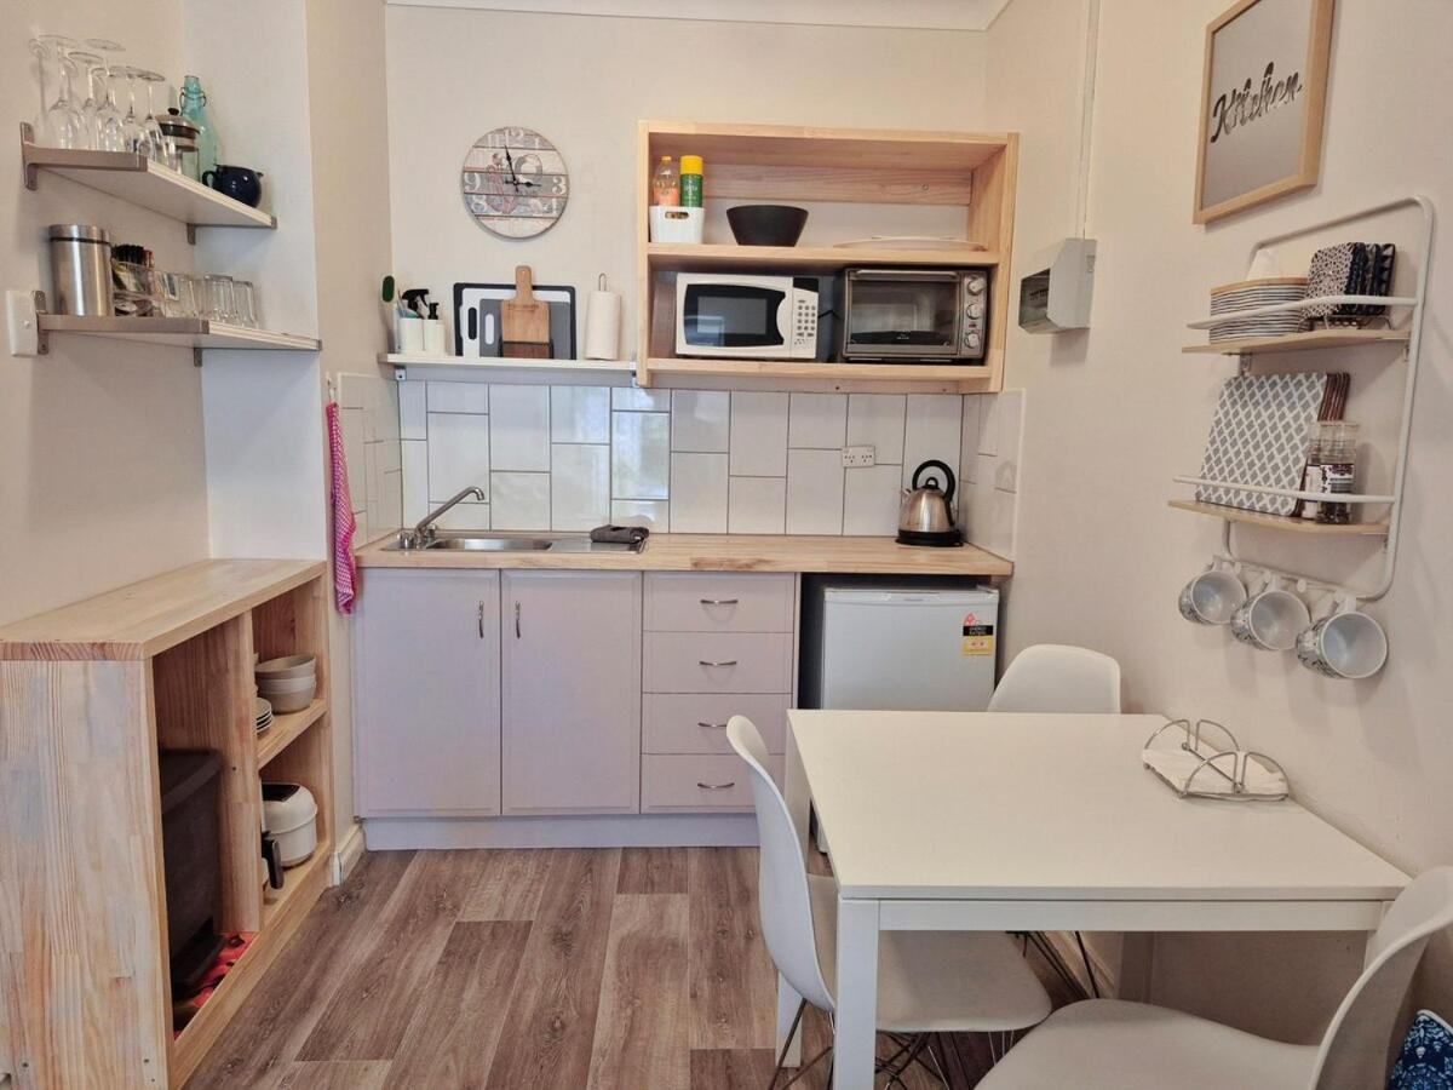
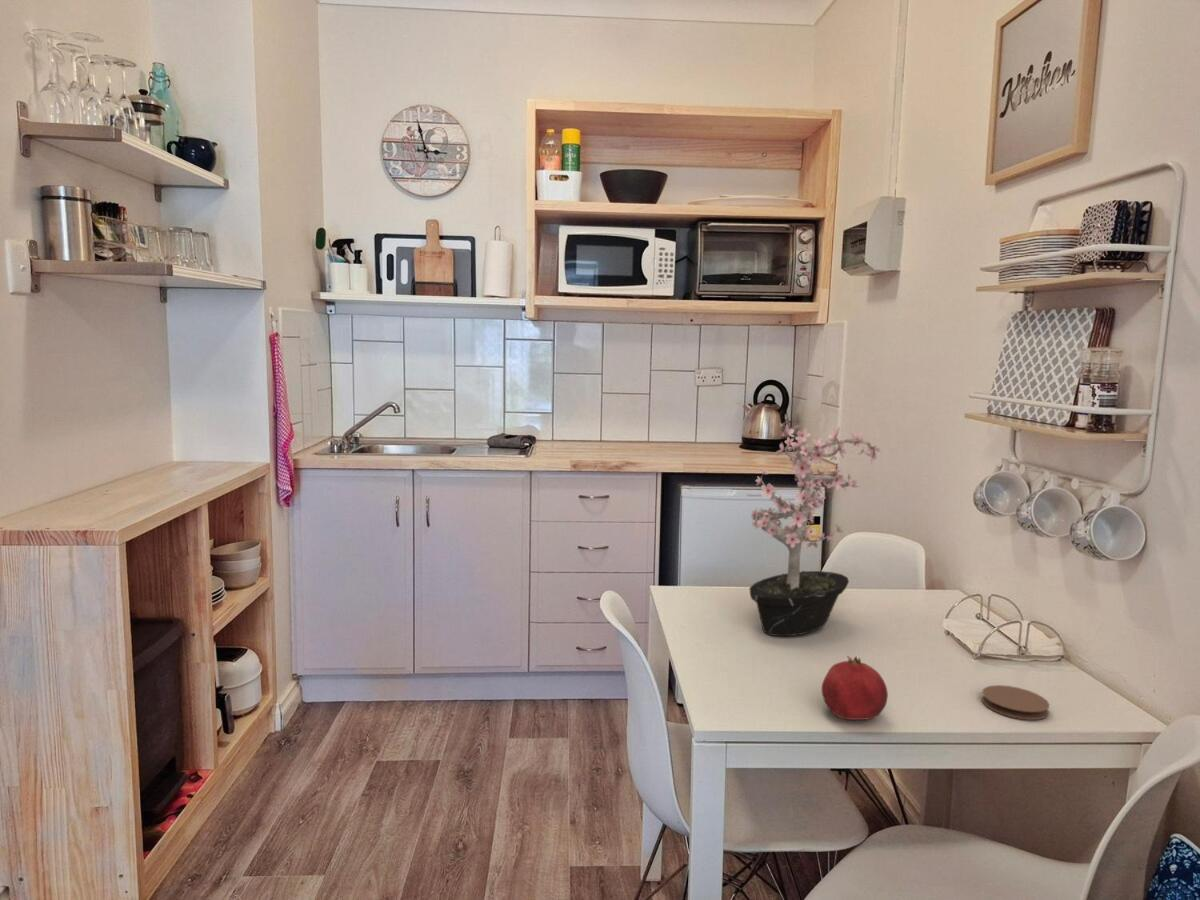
+ fruit [821,655,889,721]
+ potted plant [749,421,881,637]
+ coaster [980,684,1051,721]
